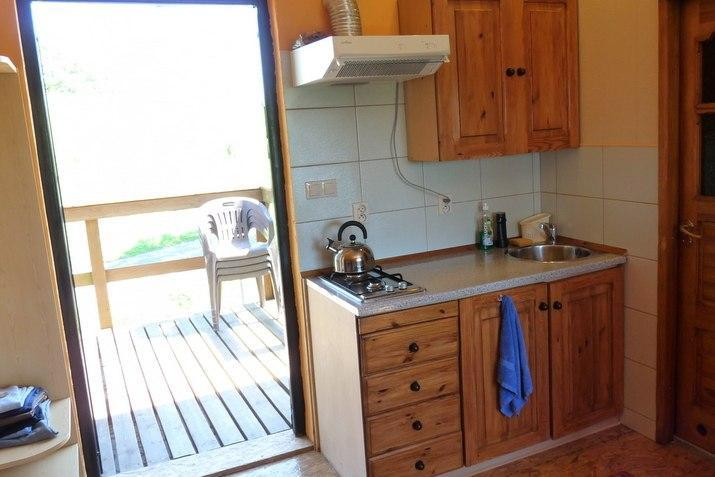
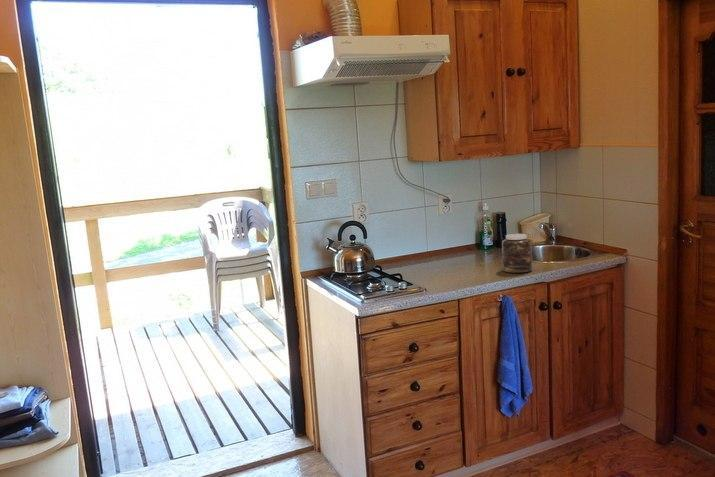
+ jar [501,233,533,274]
